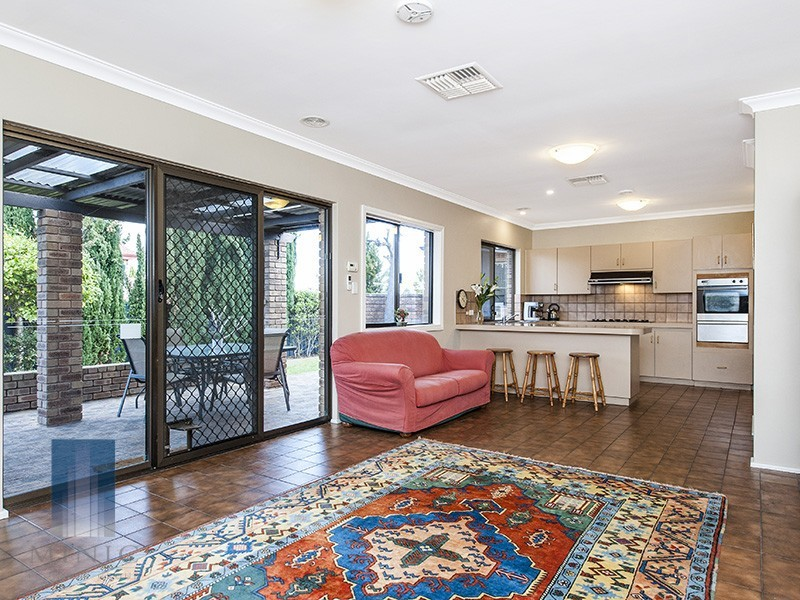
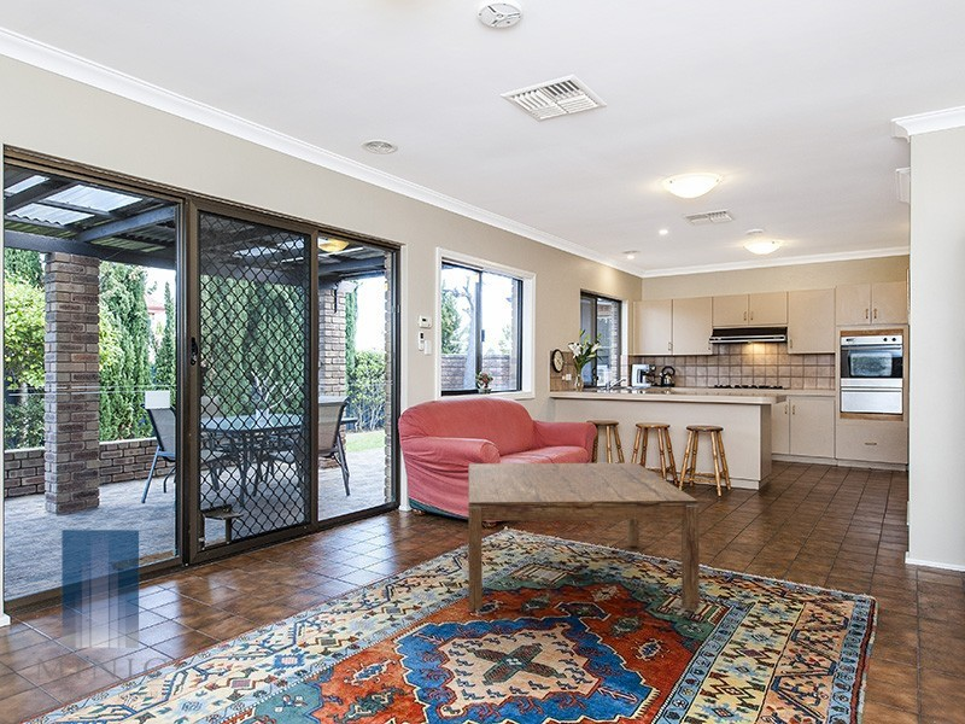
+ coffee table [467,462,700,611]
